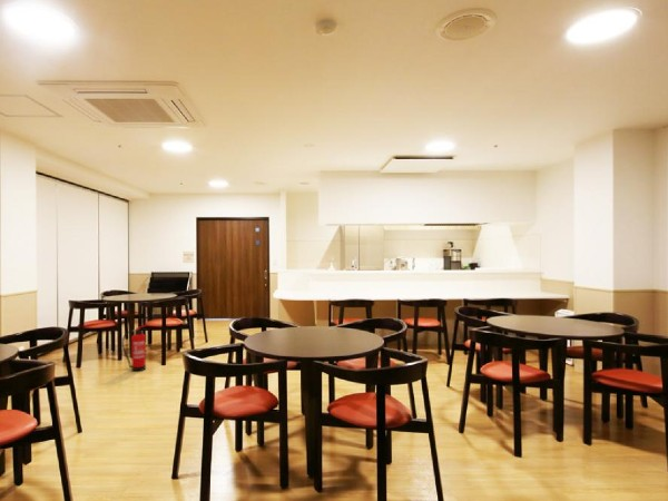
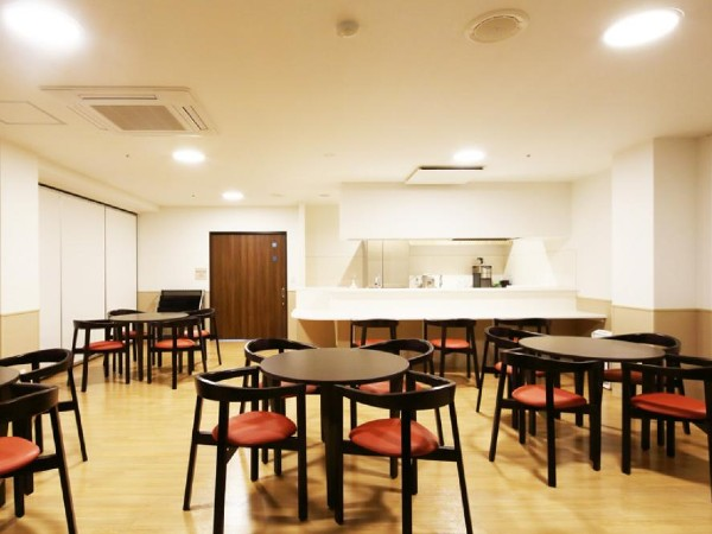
- fire extinguisher [121,323,149,372]
